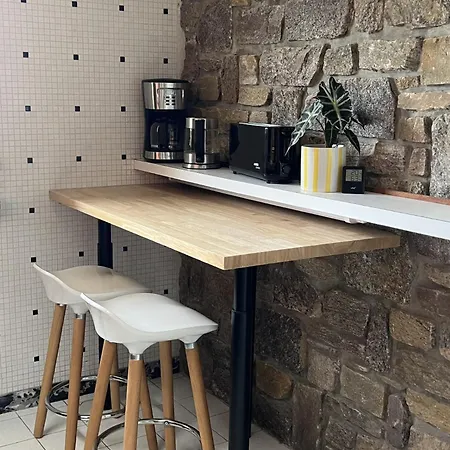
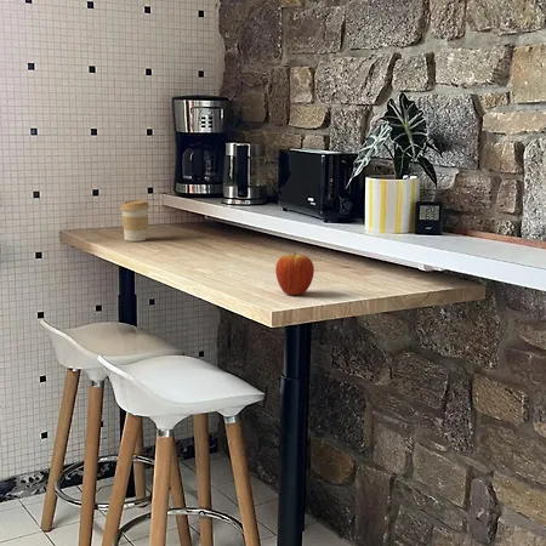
+ coffee cup [120,199,150,243]
+ fruit [274,250,315,296]
